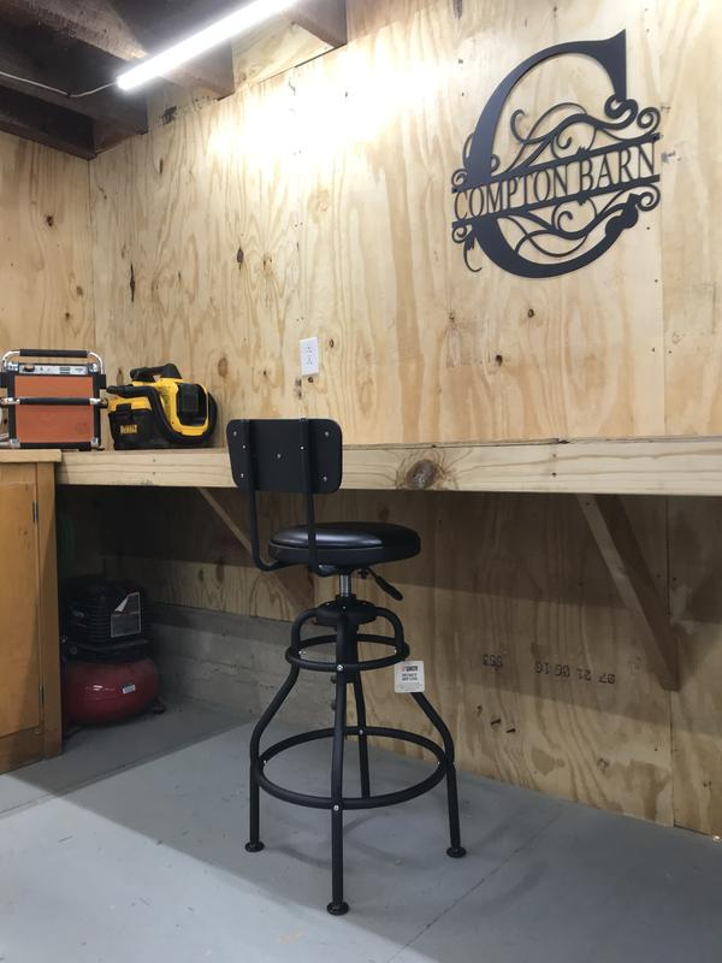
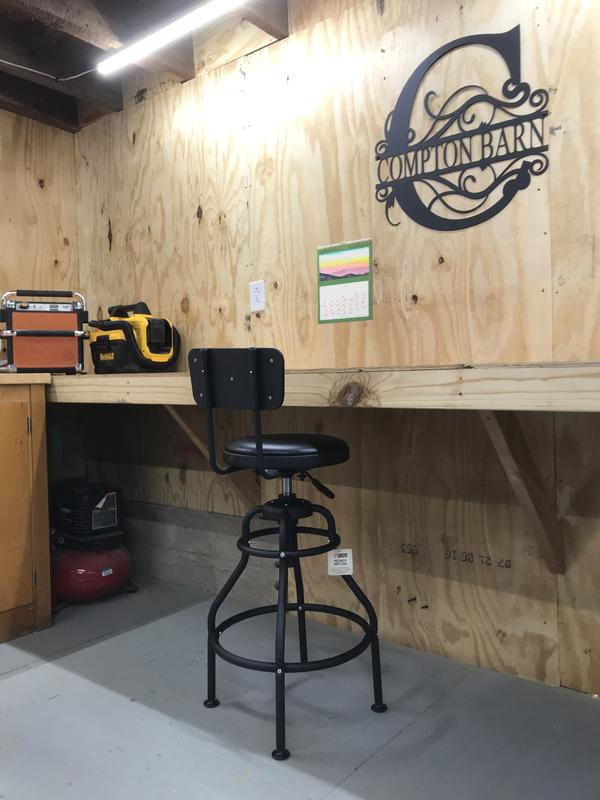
+ calendar [316,237,374,325]
